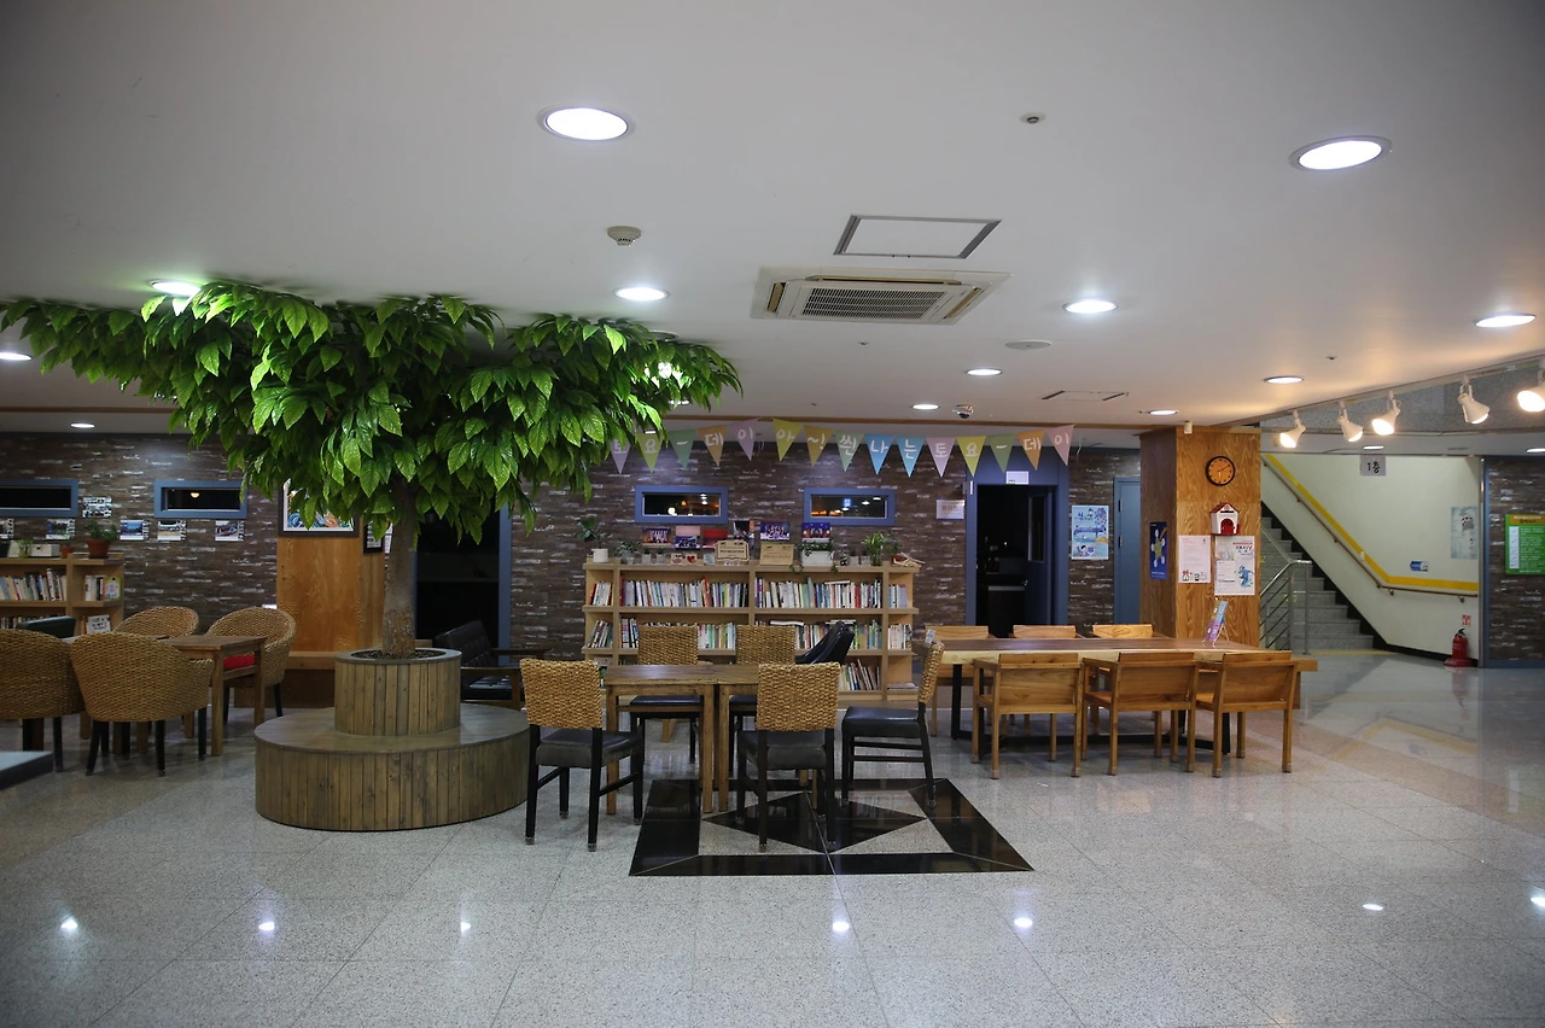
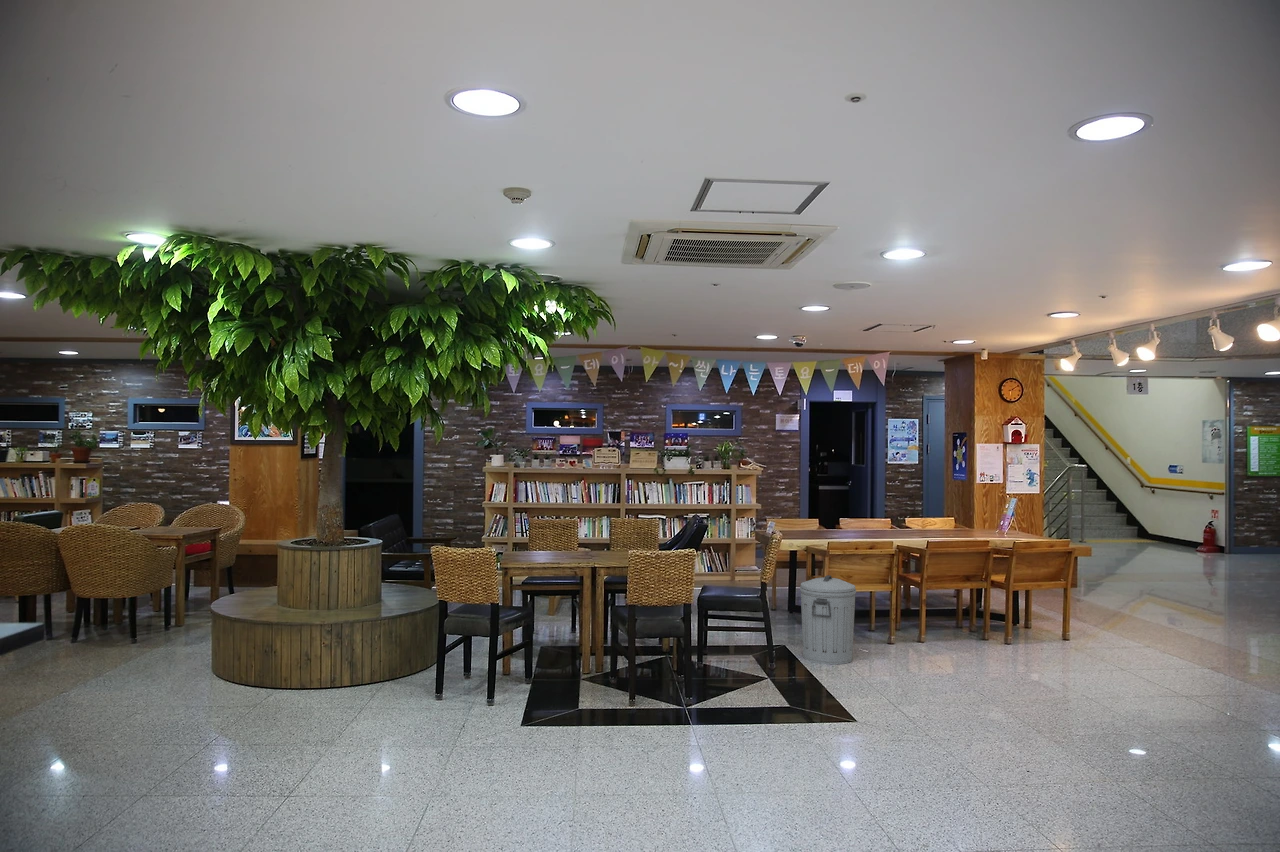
+ trash can [799,574,857,665]
